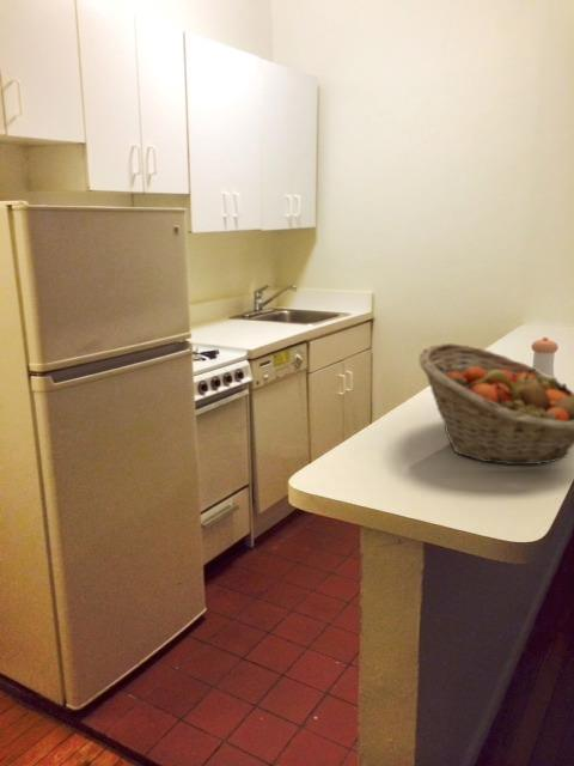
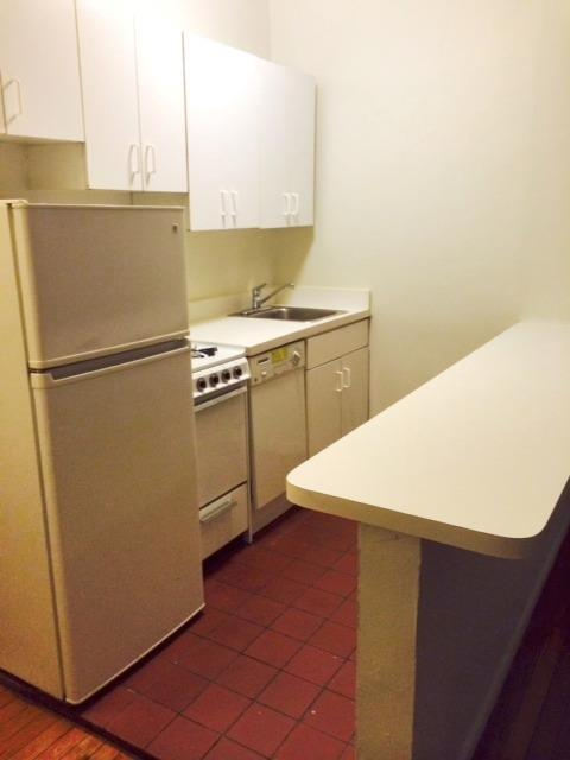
- fruit basket [417,342,574,466]
- pepper shaker [530,336,560,377]
